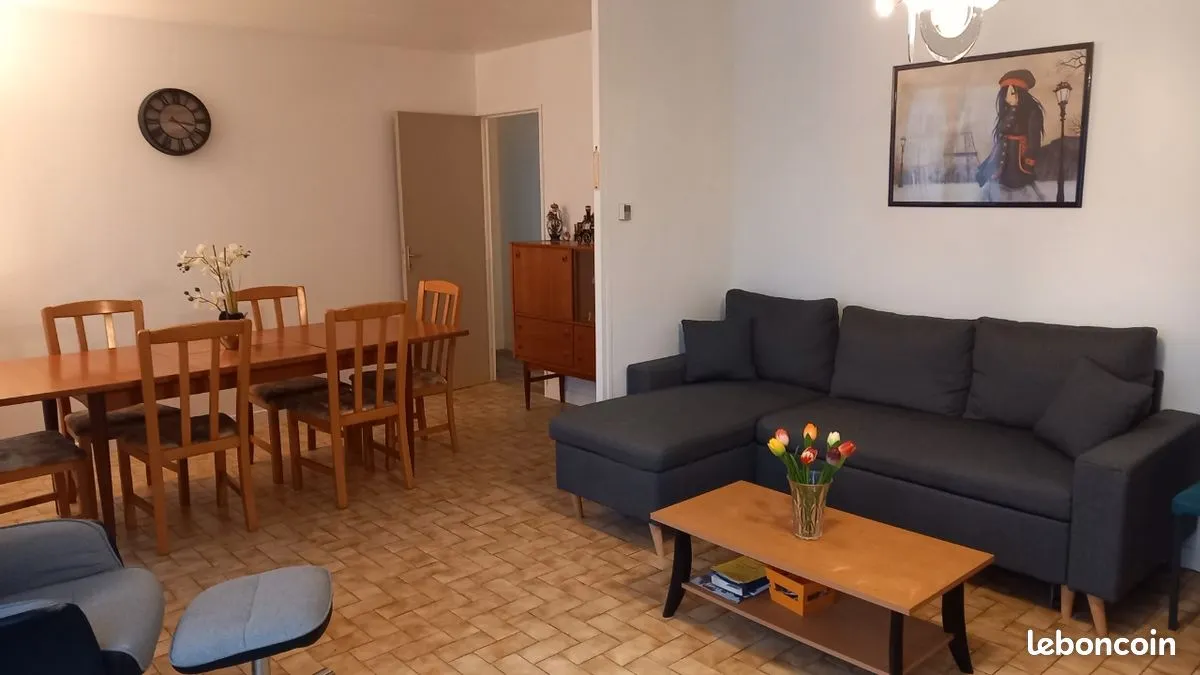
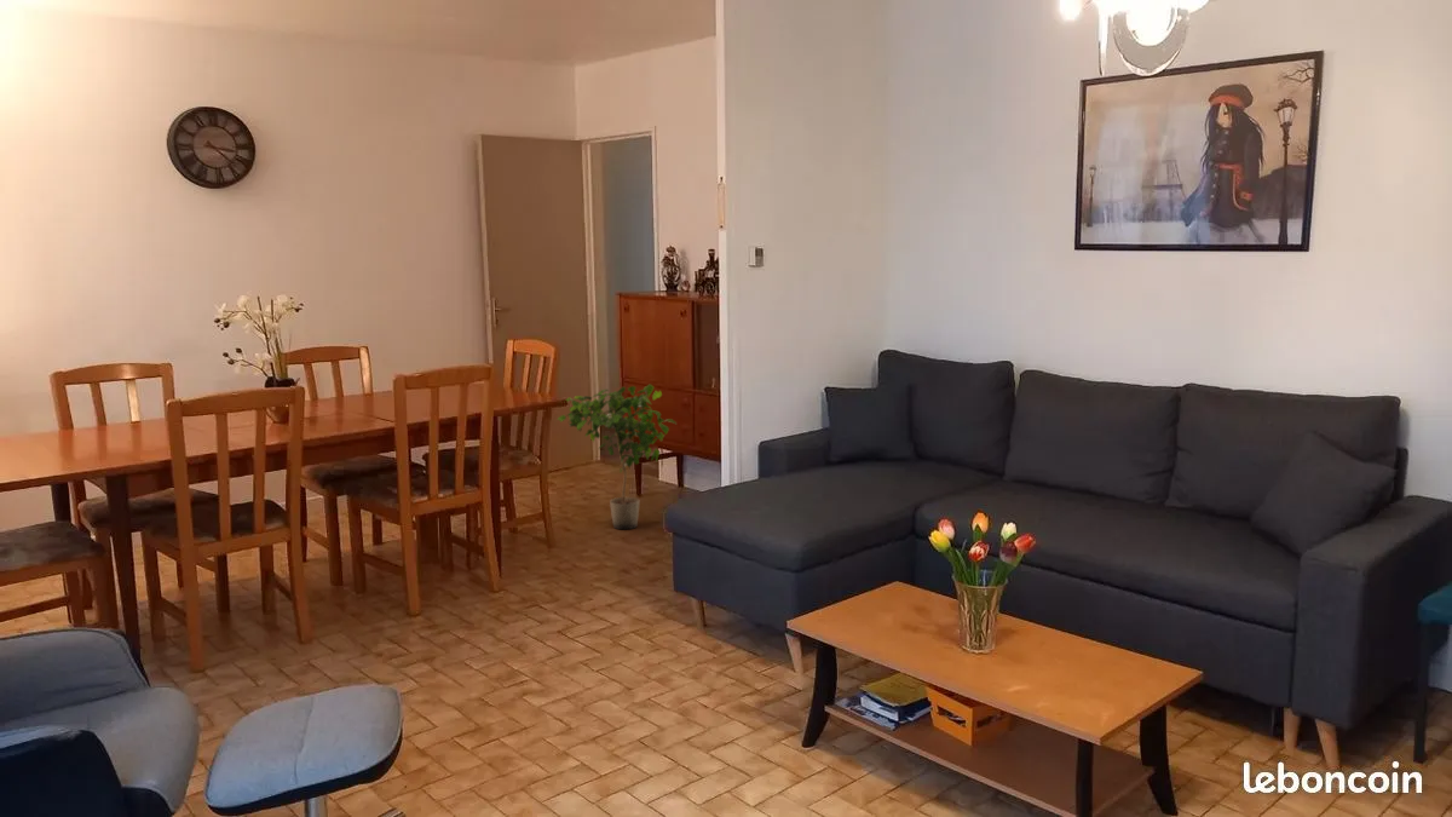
+ potted plant [557,382,678,530]
